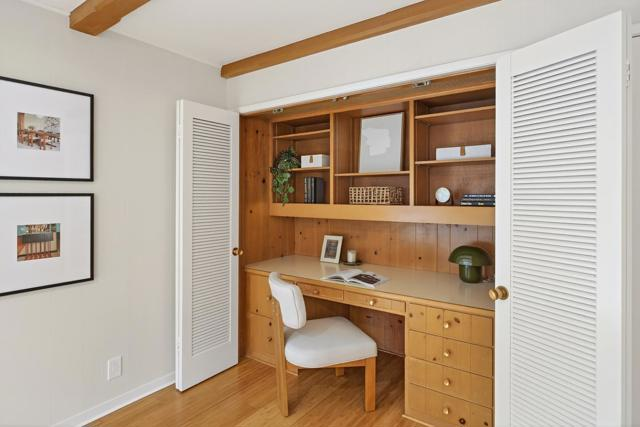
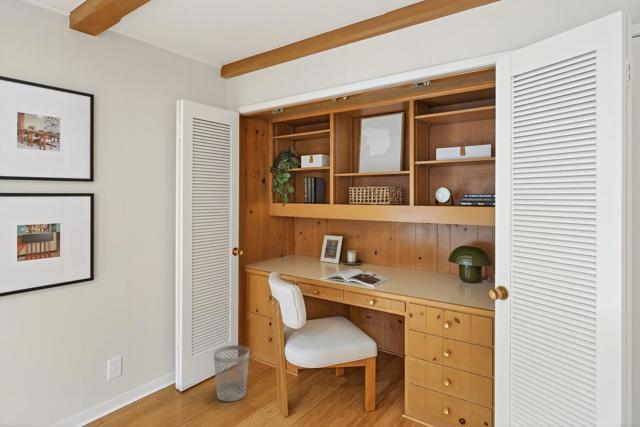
+ wastebasket [213,344,250,402]
